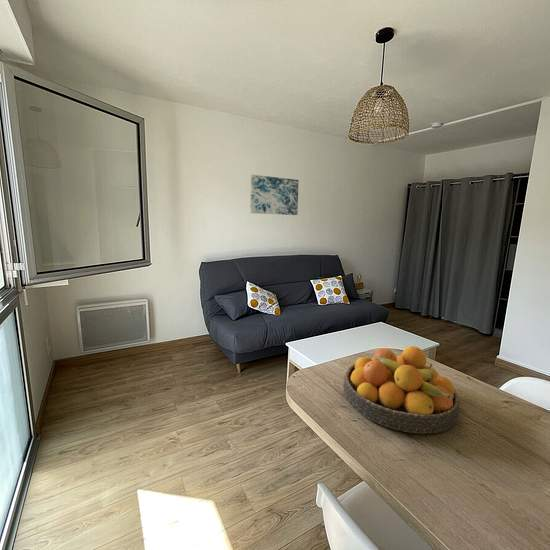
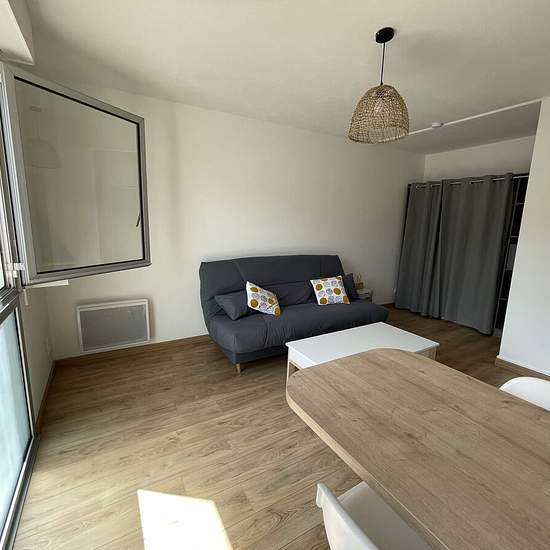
- fruit bowl [342,345,460,435]
- wall art [249,174,300,216]
